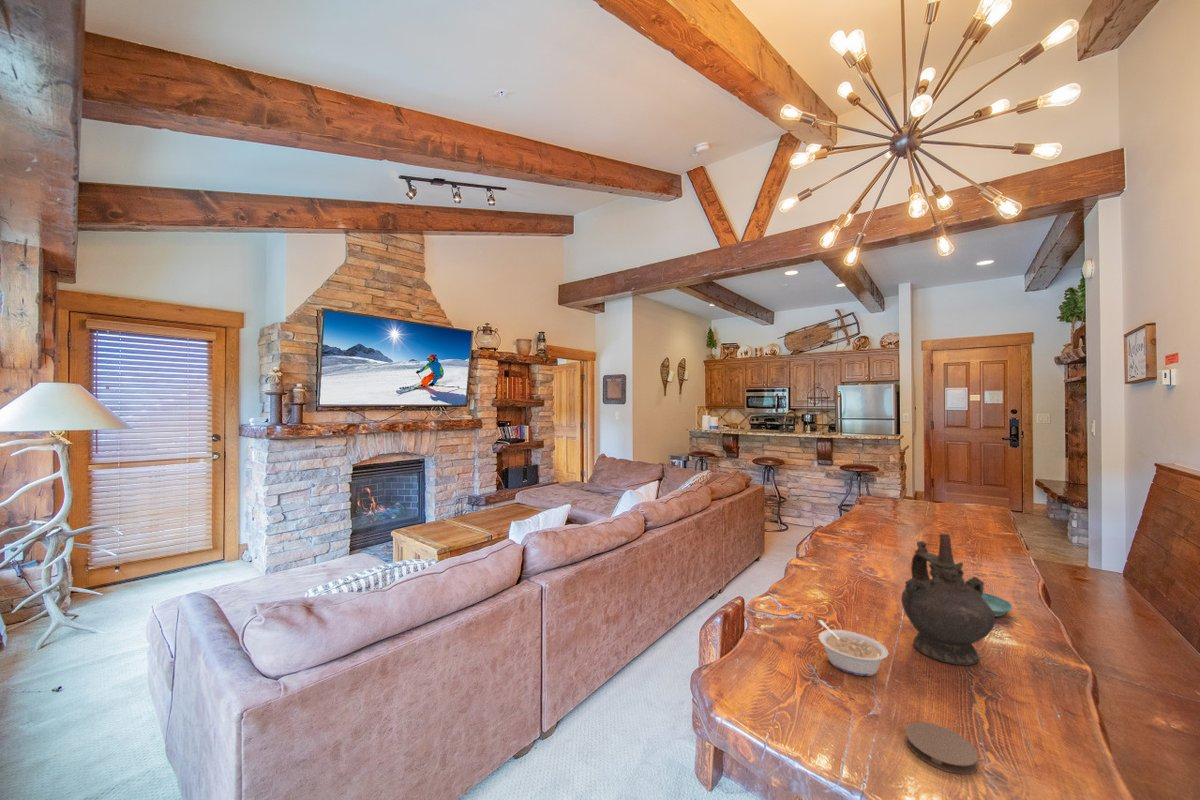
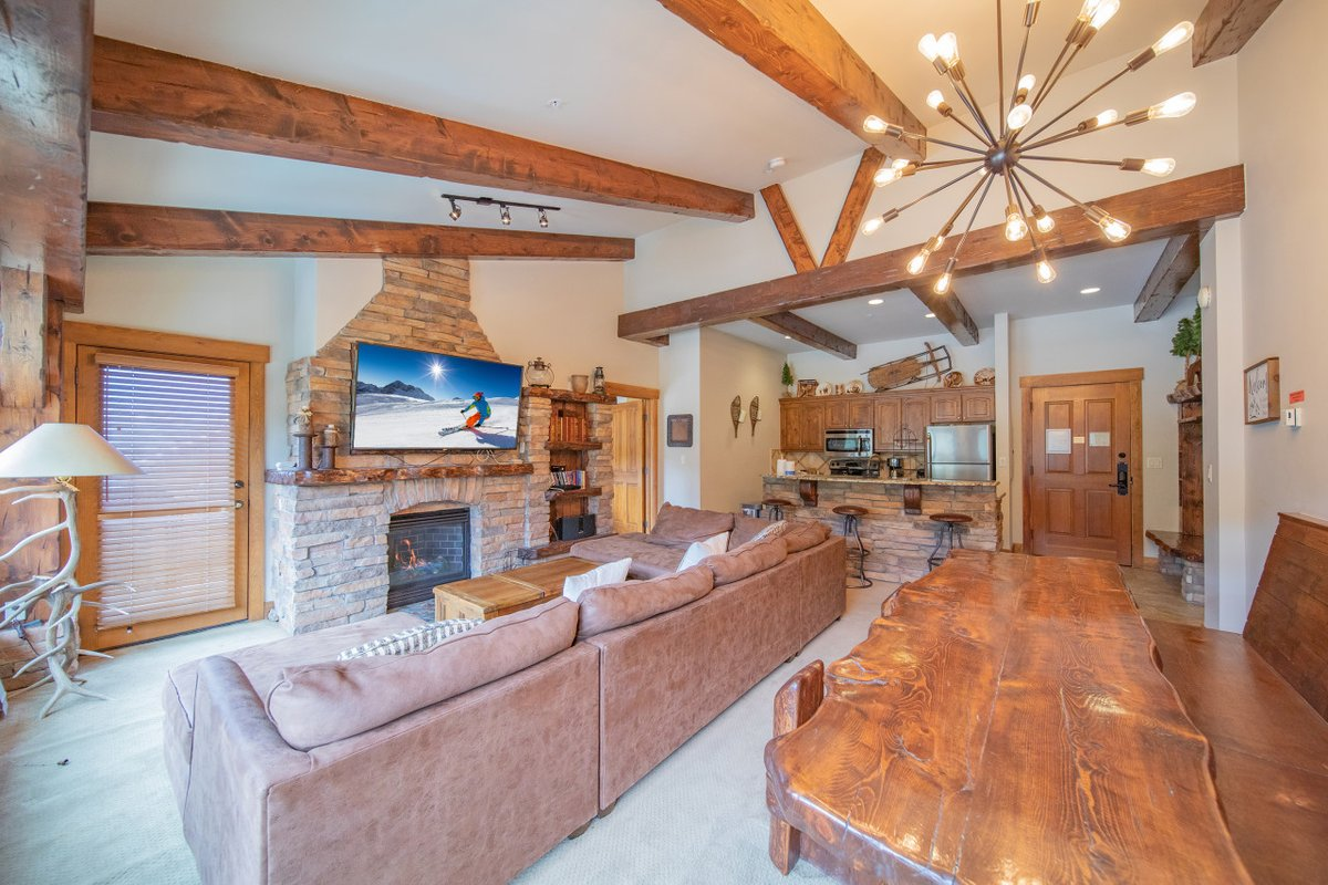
- saucer [981,592,1014,618]
- ceremonial vessel [900,533,996,667]
- coaster [904,721,979,775]
- legume [817,619,889,677]
